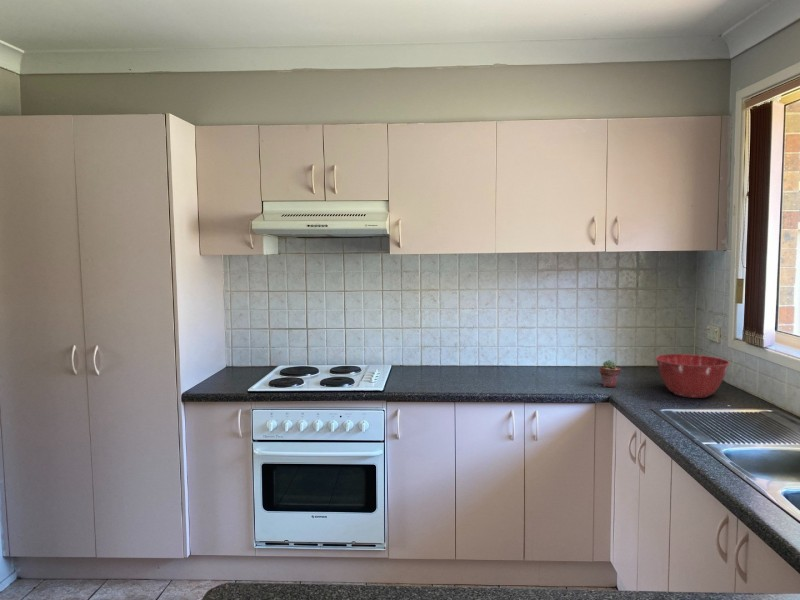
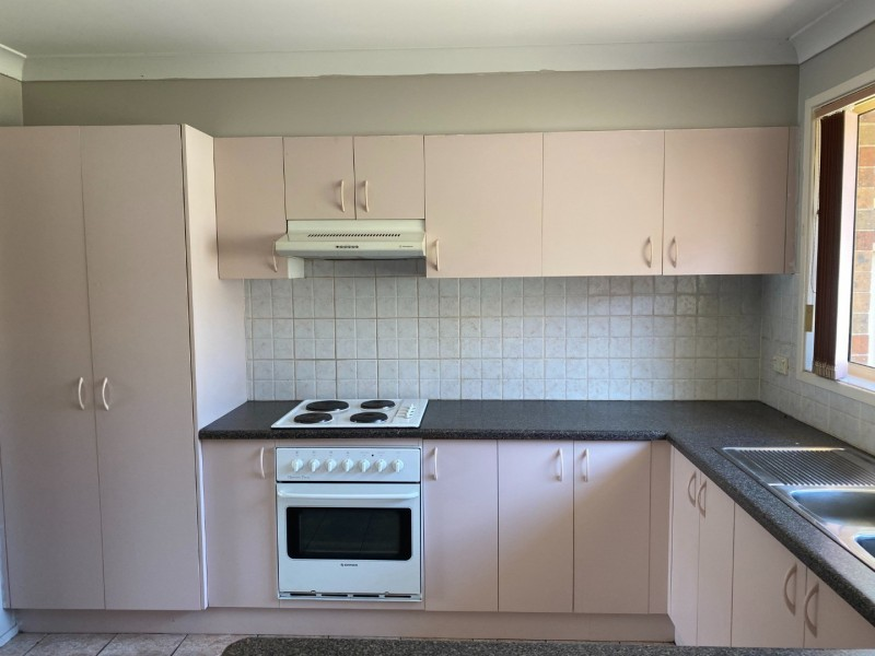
- potted succulent [599,359,622,388]
- mixing bowl [654,353,731,399]
